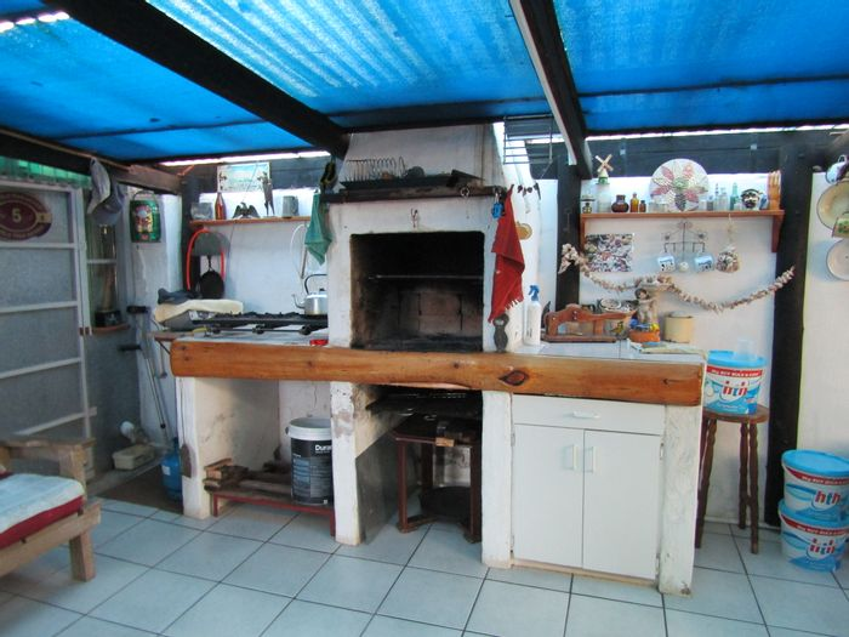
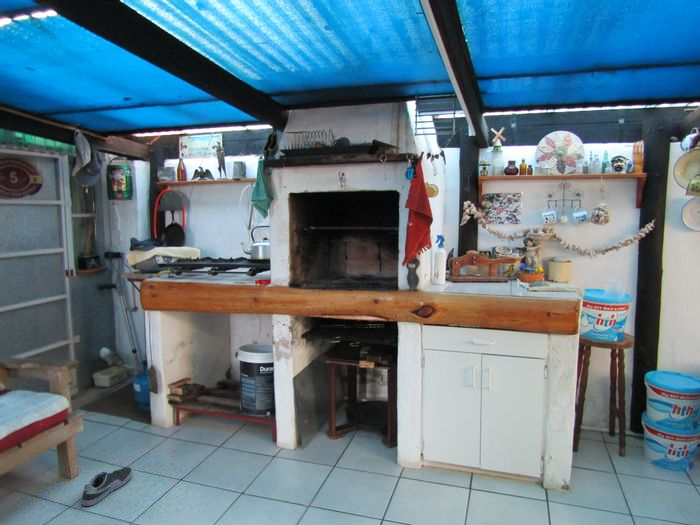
+ shoe [81,466,134,507]
